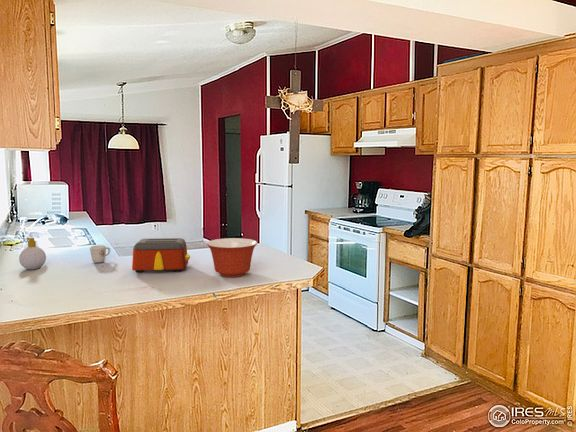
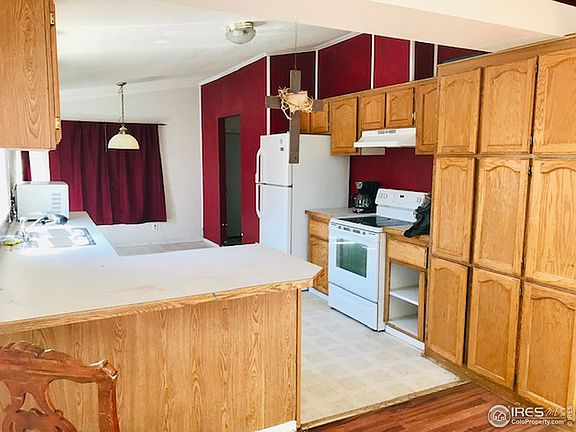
- soap bottle [18,237,47,271]
- mug [89,244,111,264]
- toaster [131,237,191,274]
- mixing bowl [206,237,258,278]
